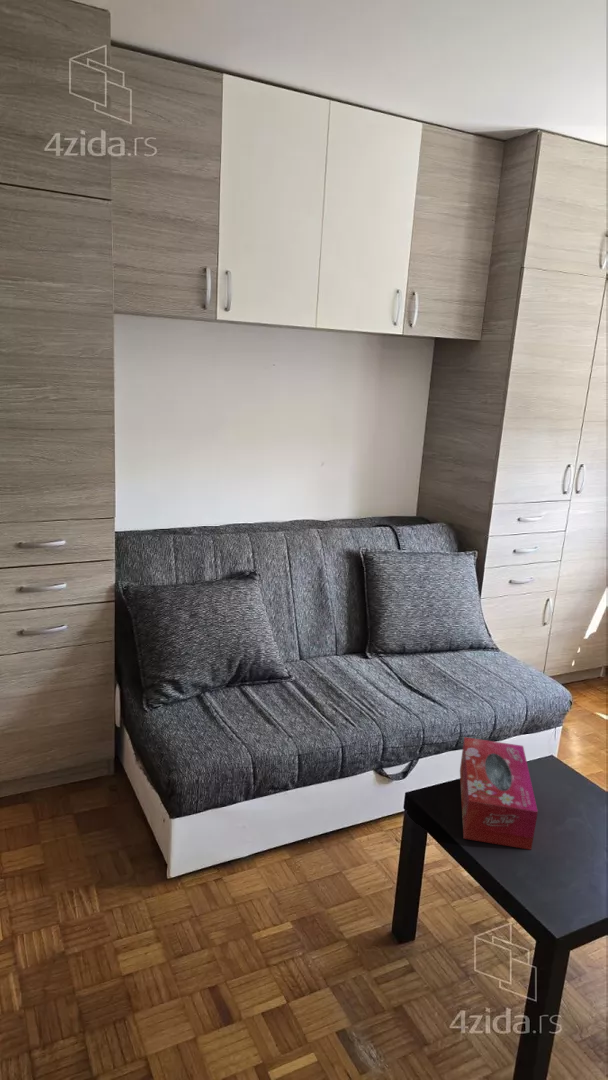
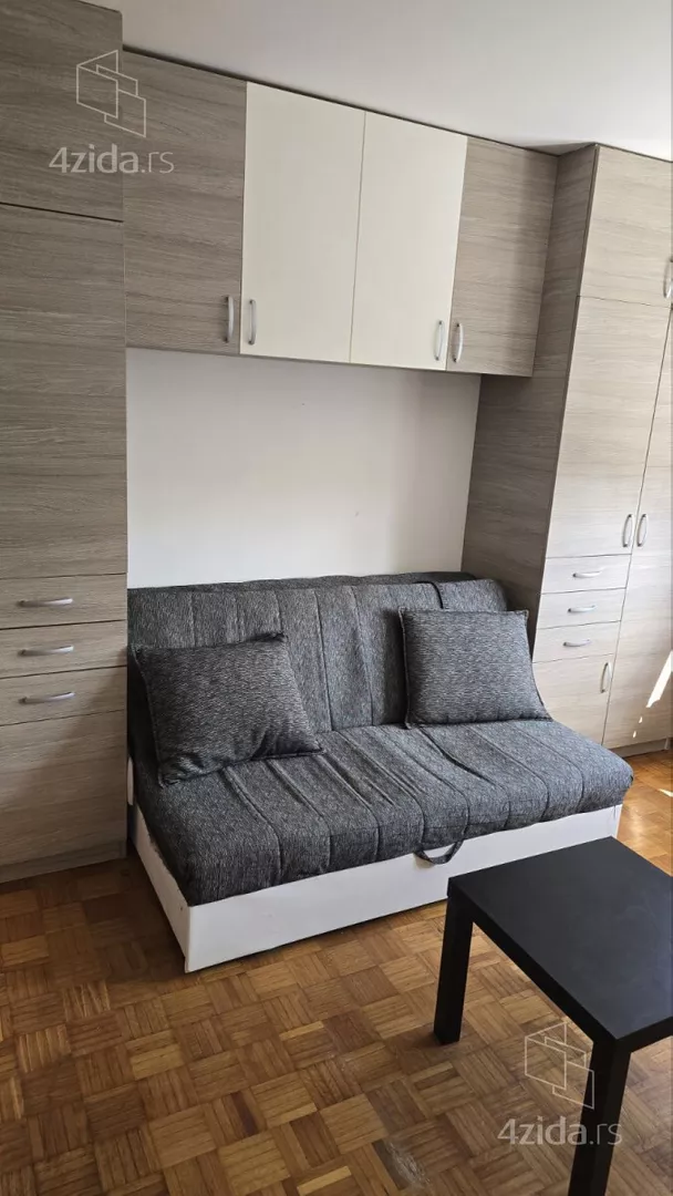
- tissue box [459,736,539,851]
